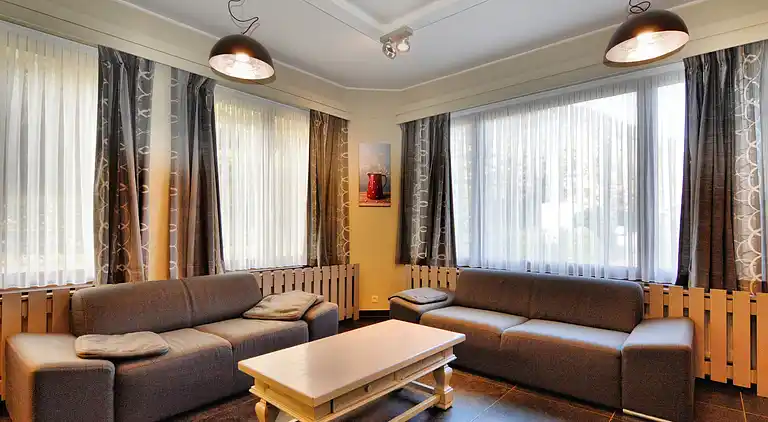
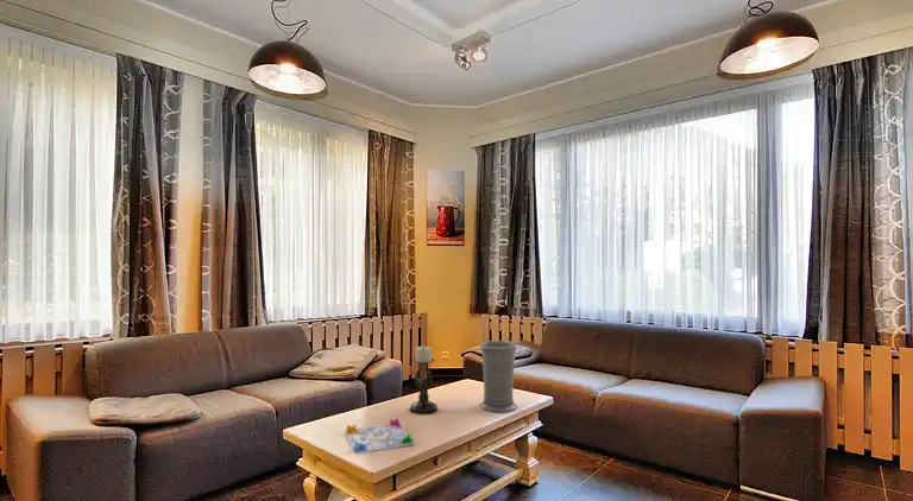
+ candle holder [409,344,439,416]
+ vase [478,340,520,413]
+ board game [345,417,415,455]
